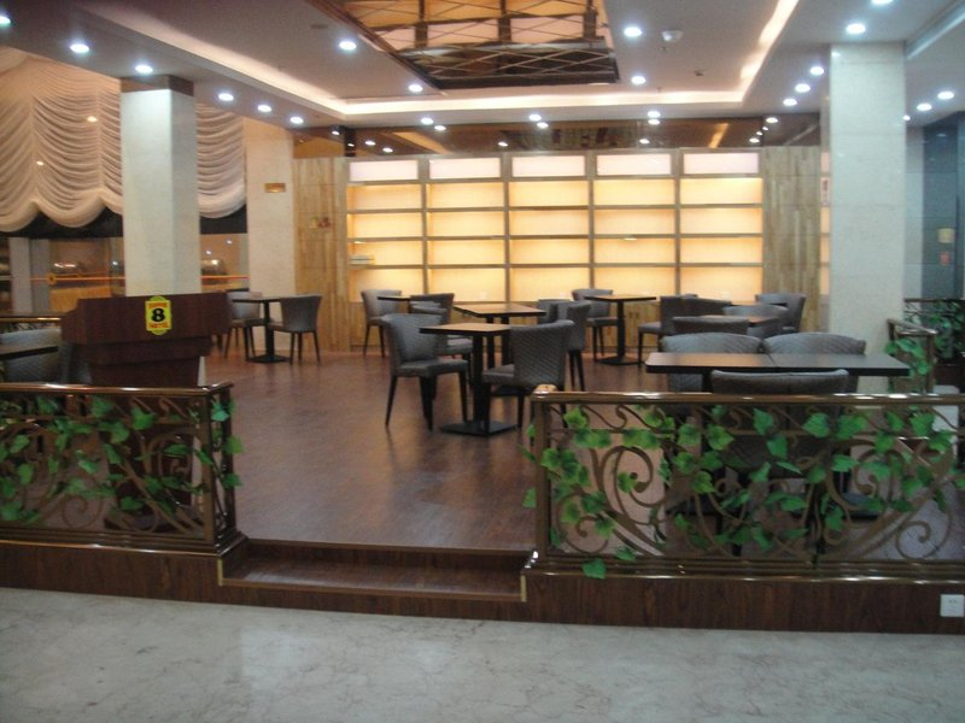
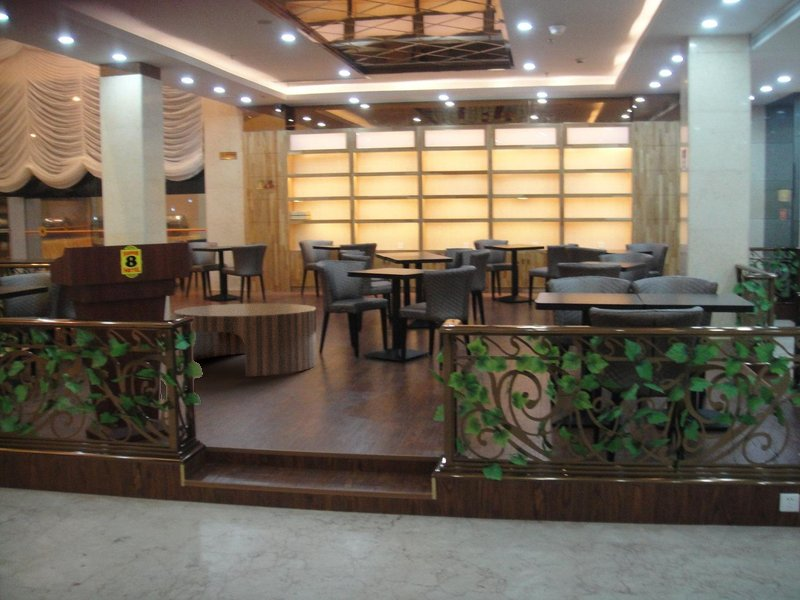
+ coffee table [173,303,318,378]
